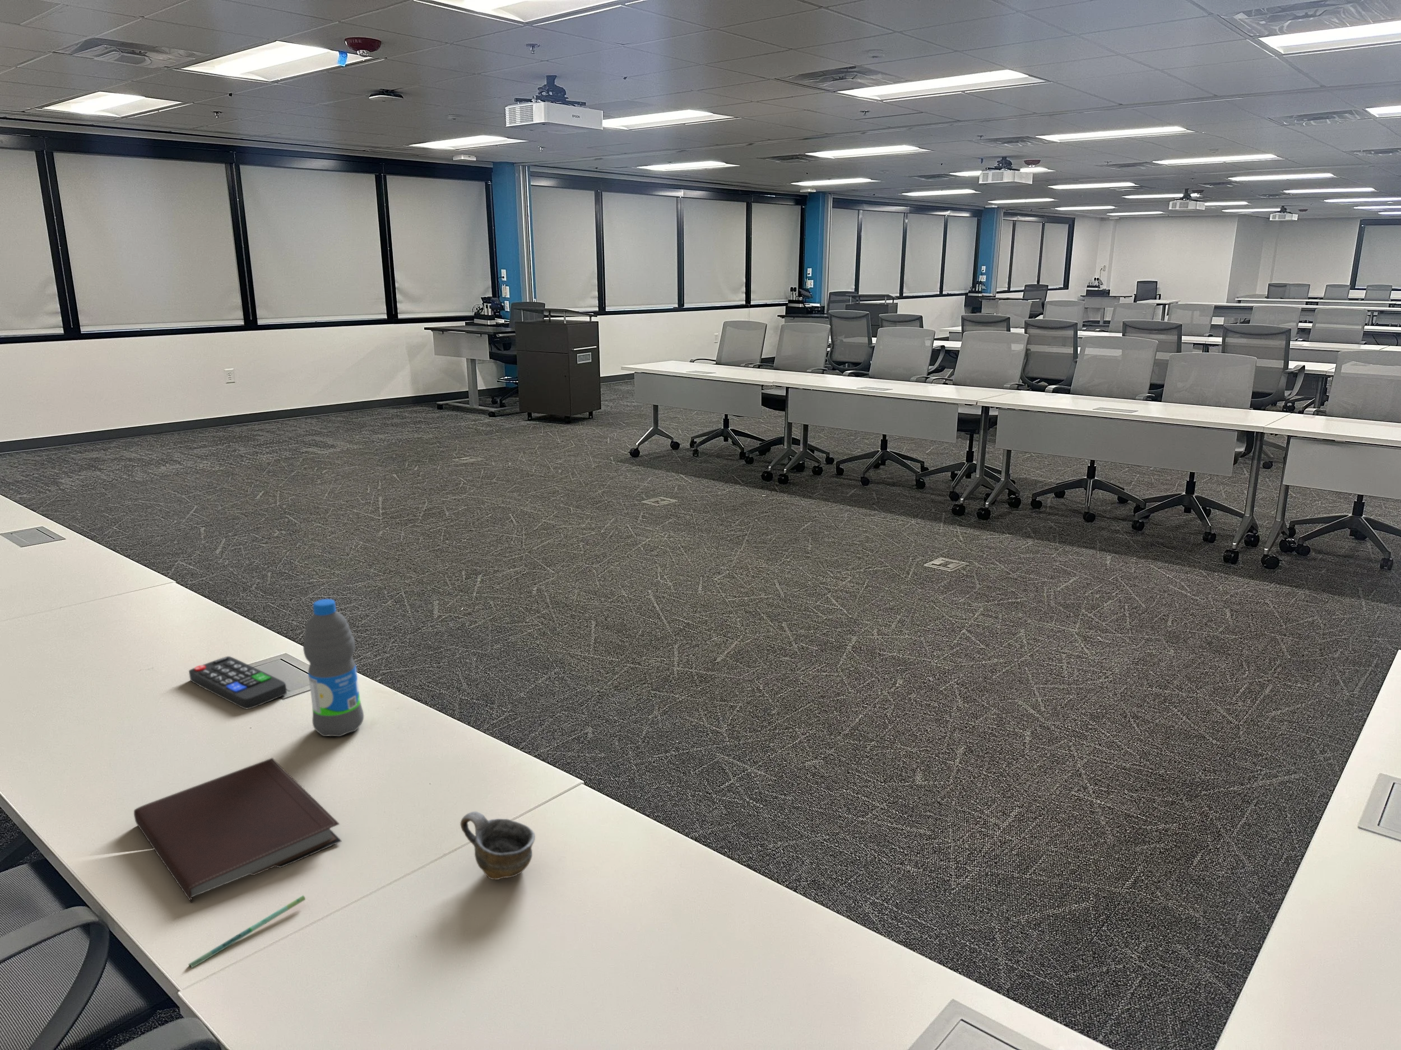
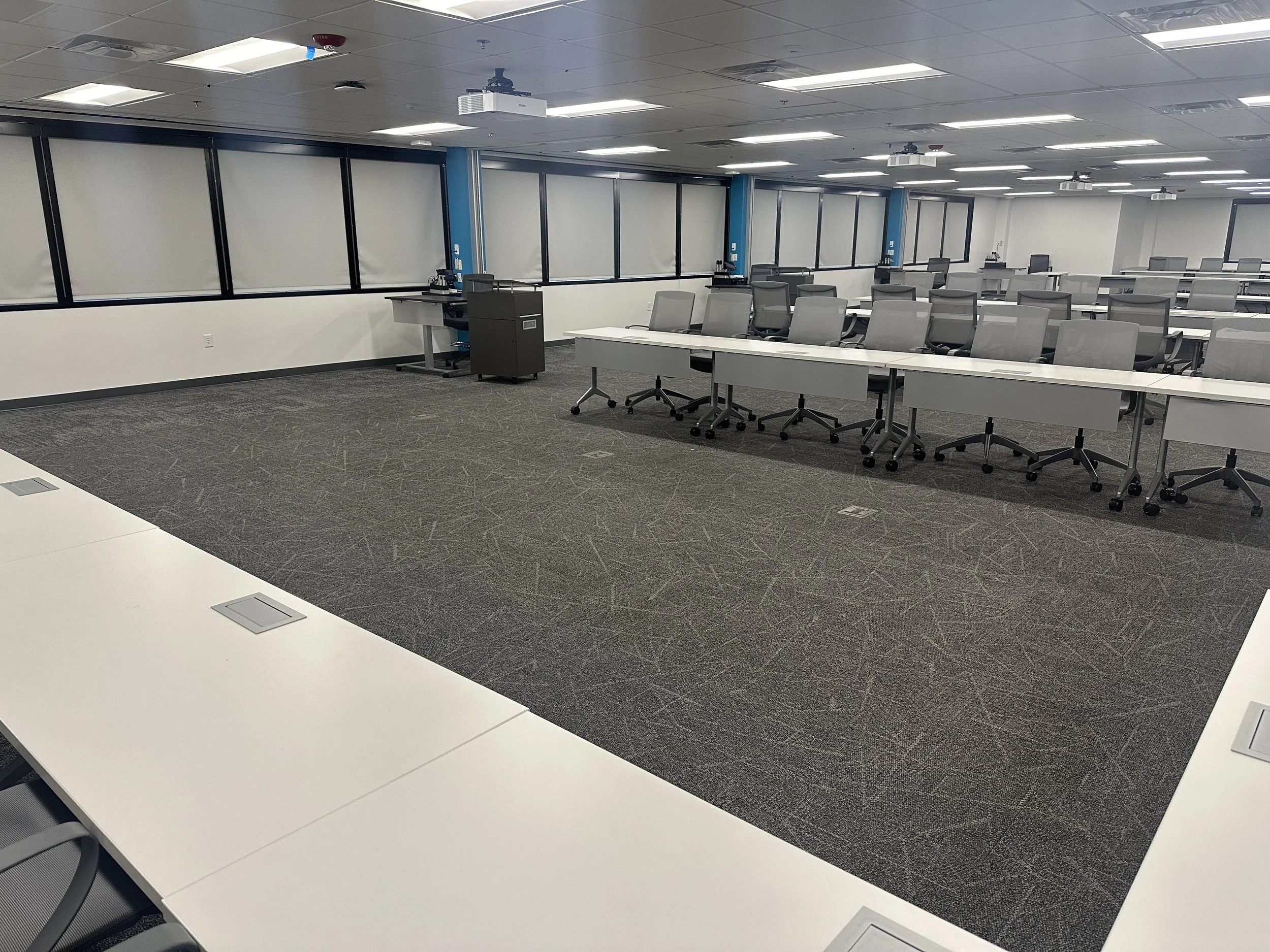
- cup [460,811,536,880]
- pen [189,894,306,968]
- notebook [133,757,342,903]
- remote control [189,656,288,709]
- water bottle [302,599,364,738]
